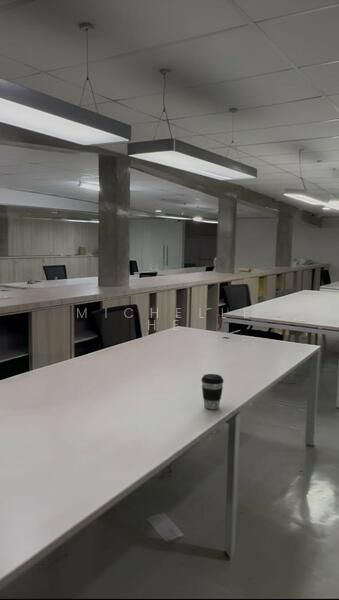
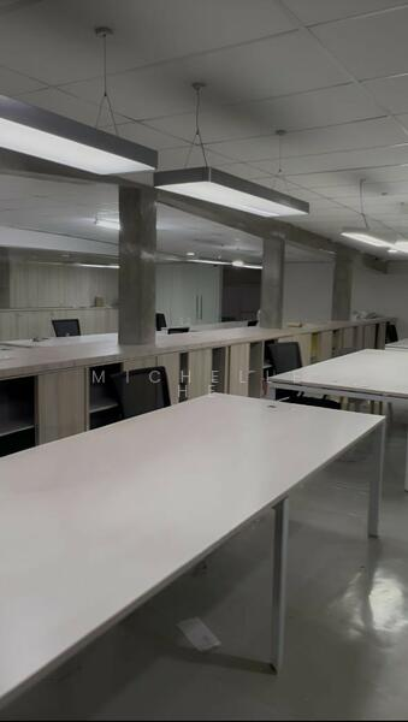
- coffee cup [200,373,225,410]
